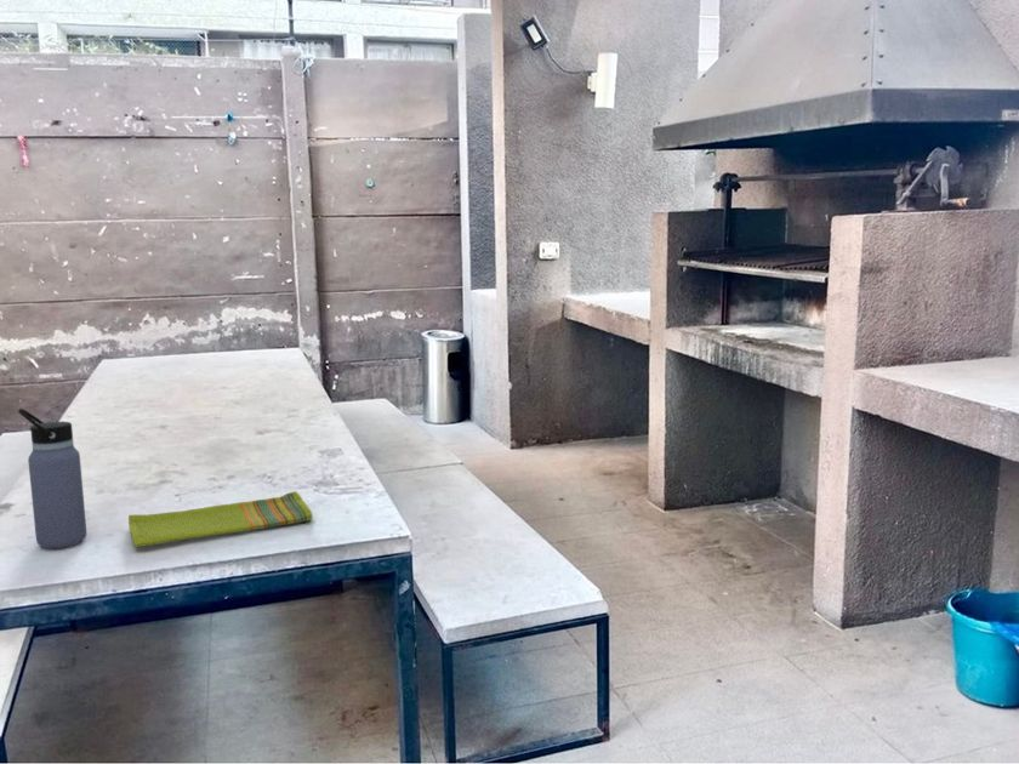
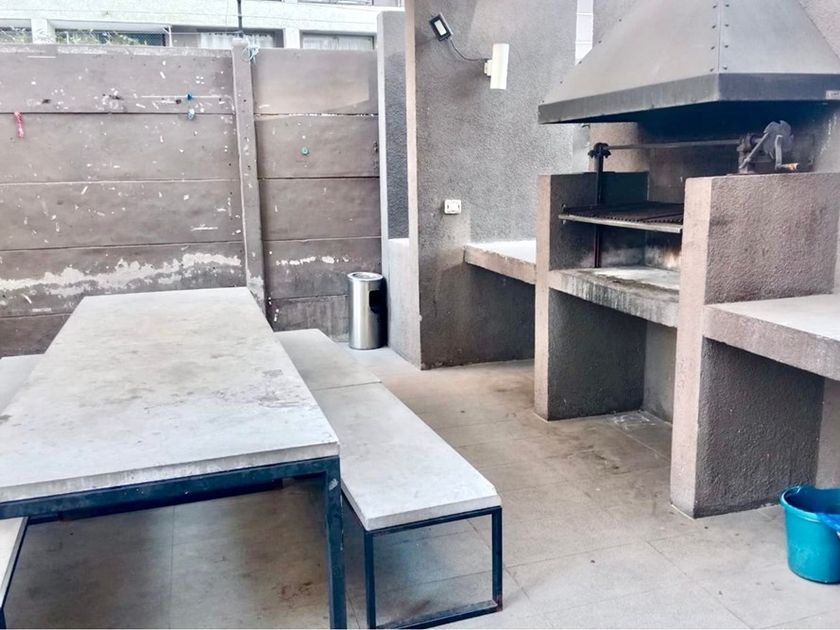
- water bottle [17,407,87,549]
- dish towel [127,490,313,549]
